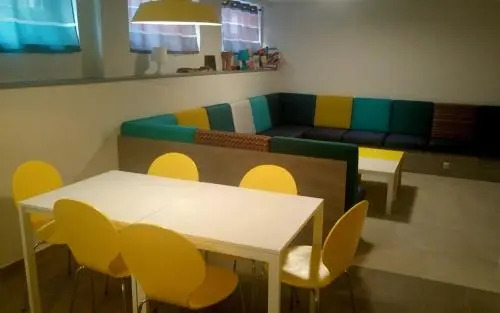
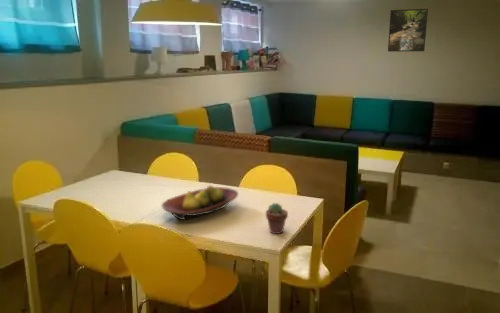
+ fruit bowl [161,185,239,221]
+ potted succulent [265,202,289,235]
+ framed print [387,8,429,53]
